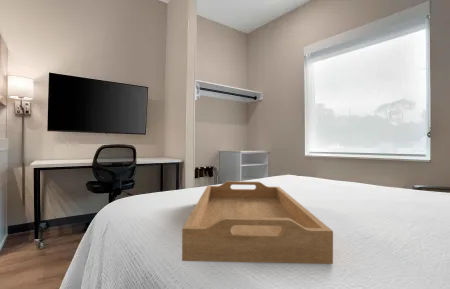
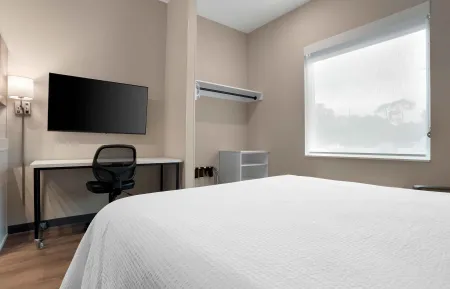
- serving tray [181,180,334,265]
